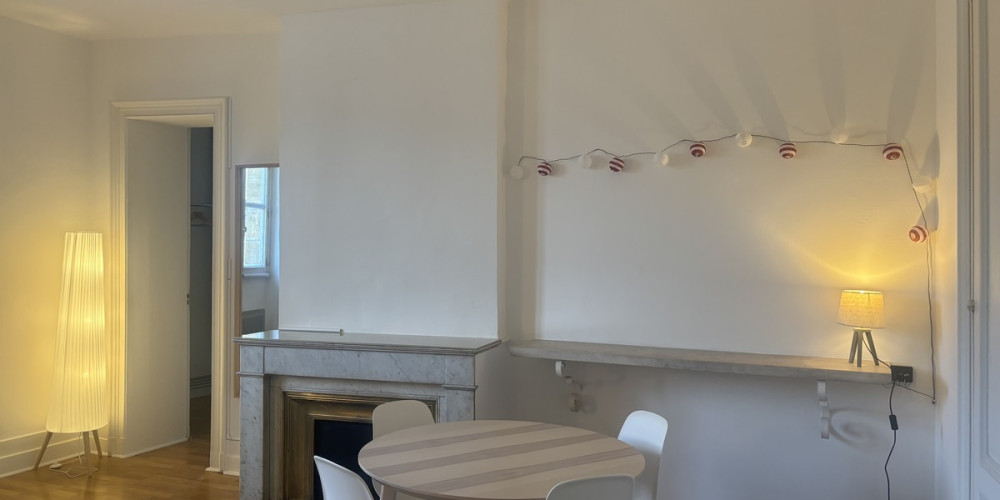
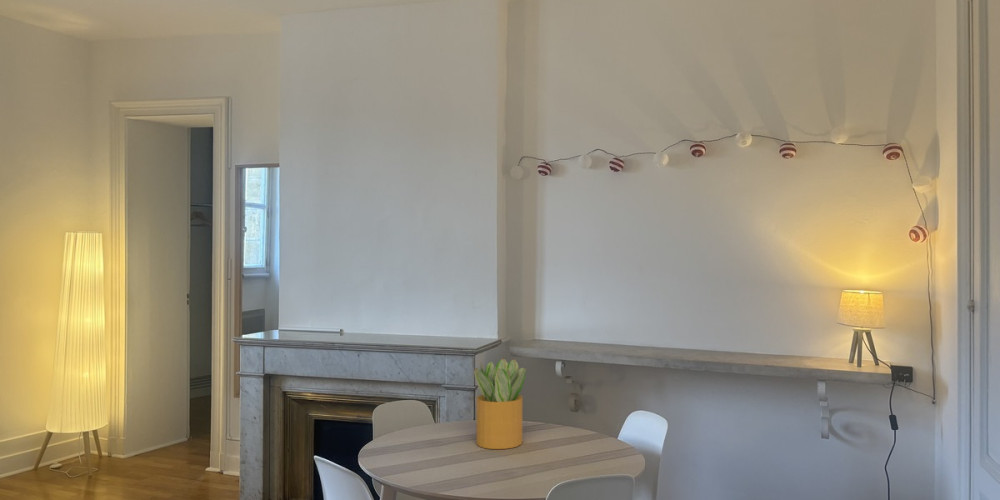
+ potted plant [473,357,527,450]
